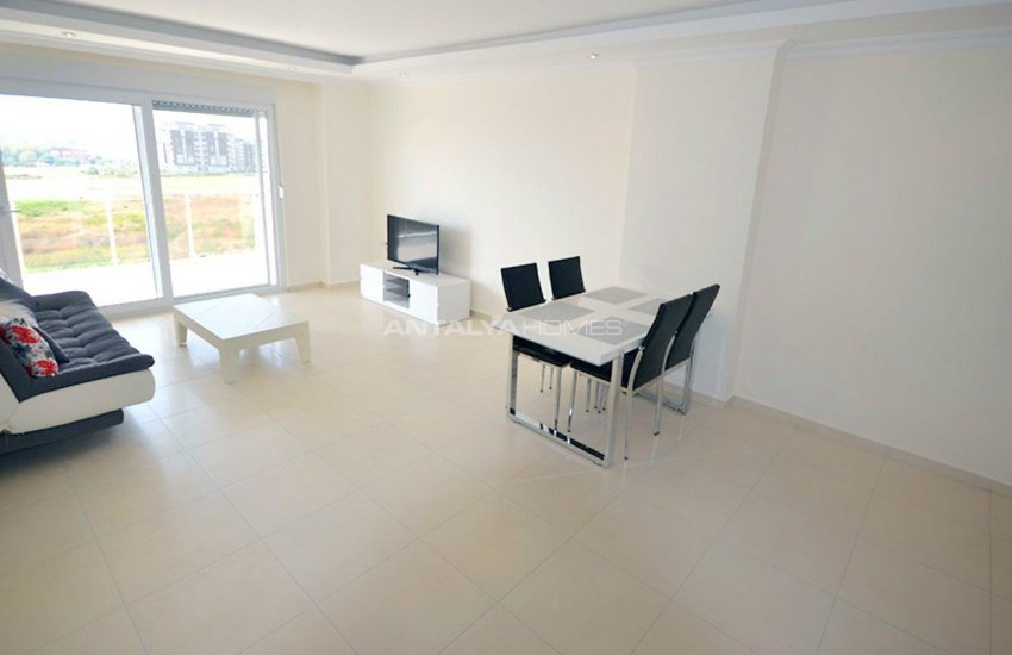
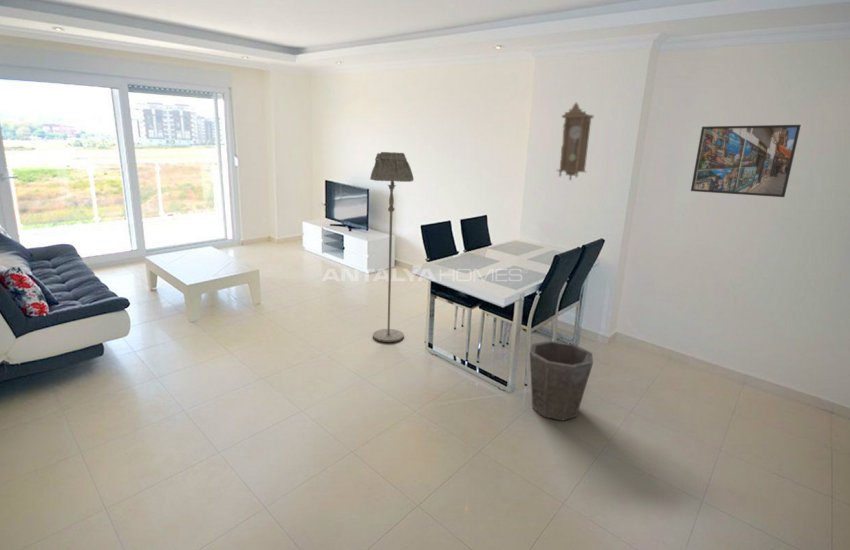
+ floor lamp [369,151,415,343]
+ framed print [690,124,802,198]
+ pendulum clock [555,102,595,182]
+ waste bin [529,340,594,421]
